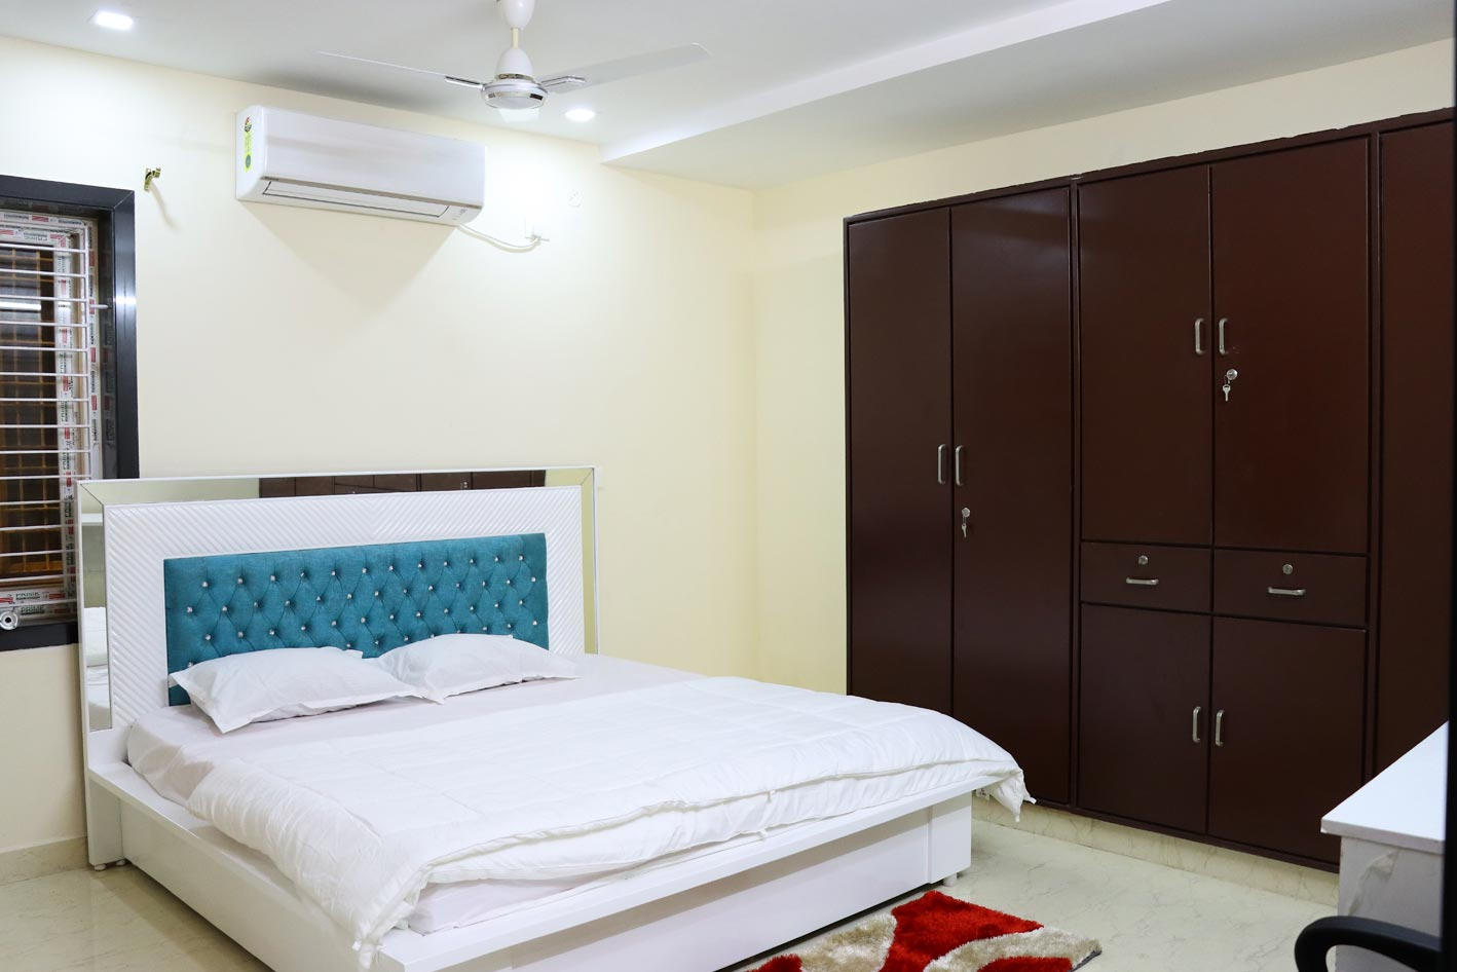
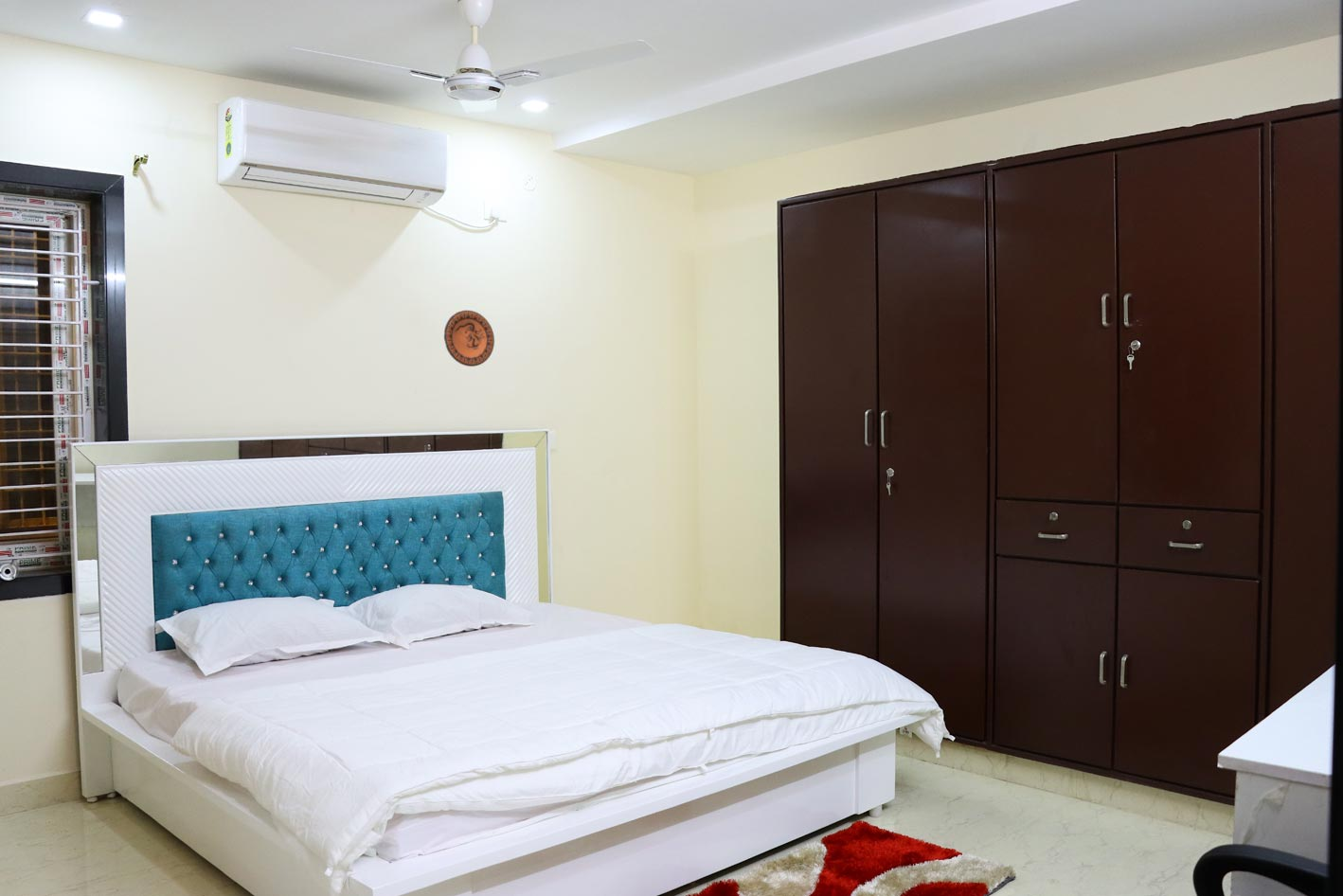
+ decorative plate [443,310,495,367]
